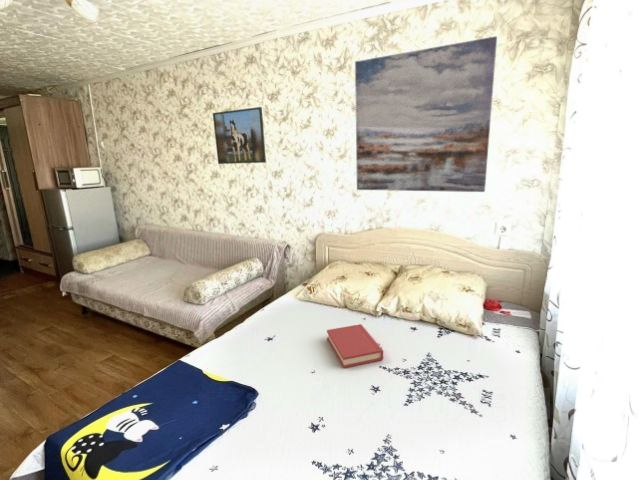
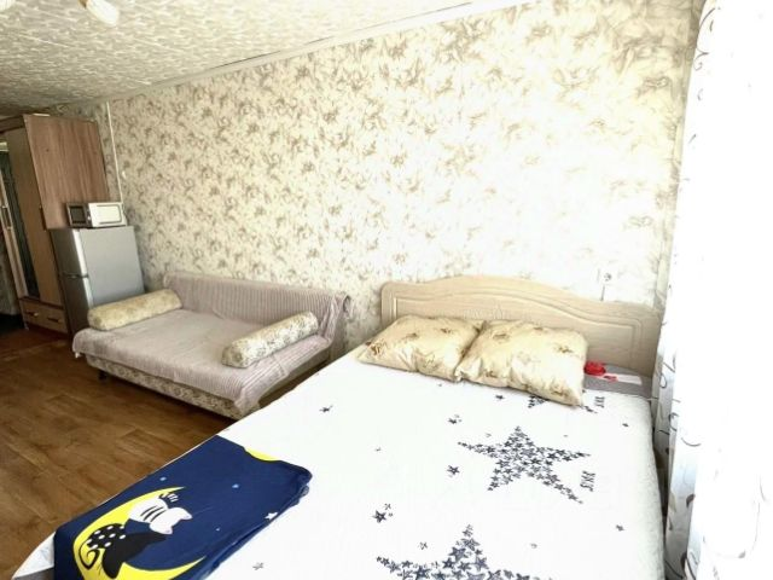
- wall art [354,35,498,193]
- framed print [212,106,267,165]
- hardback book [326,323,384,369]
